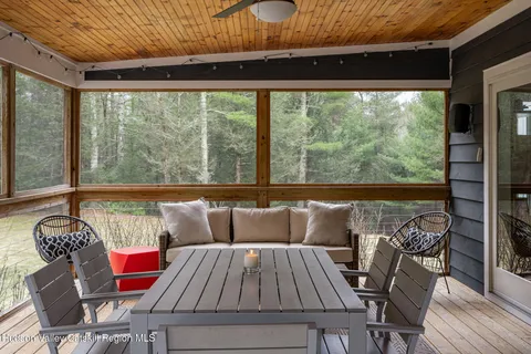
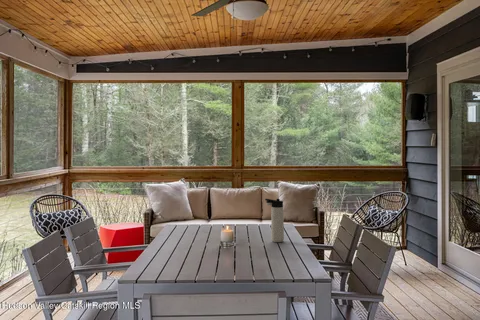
+ thermos bottle [264,198,285,243]
